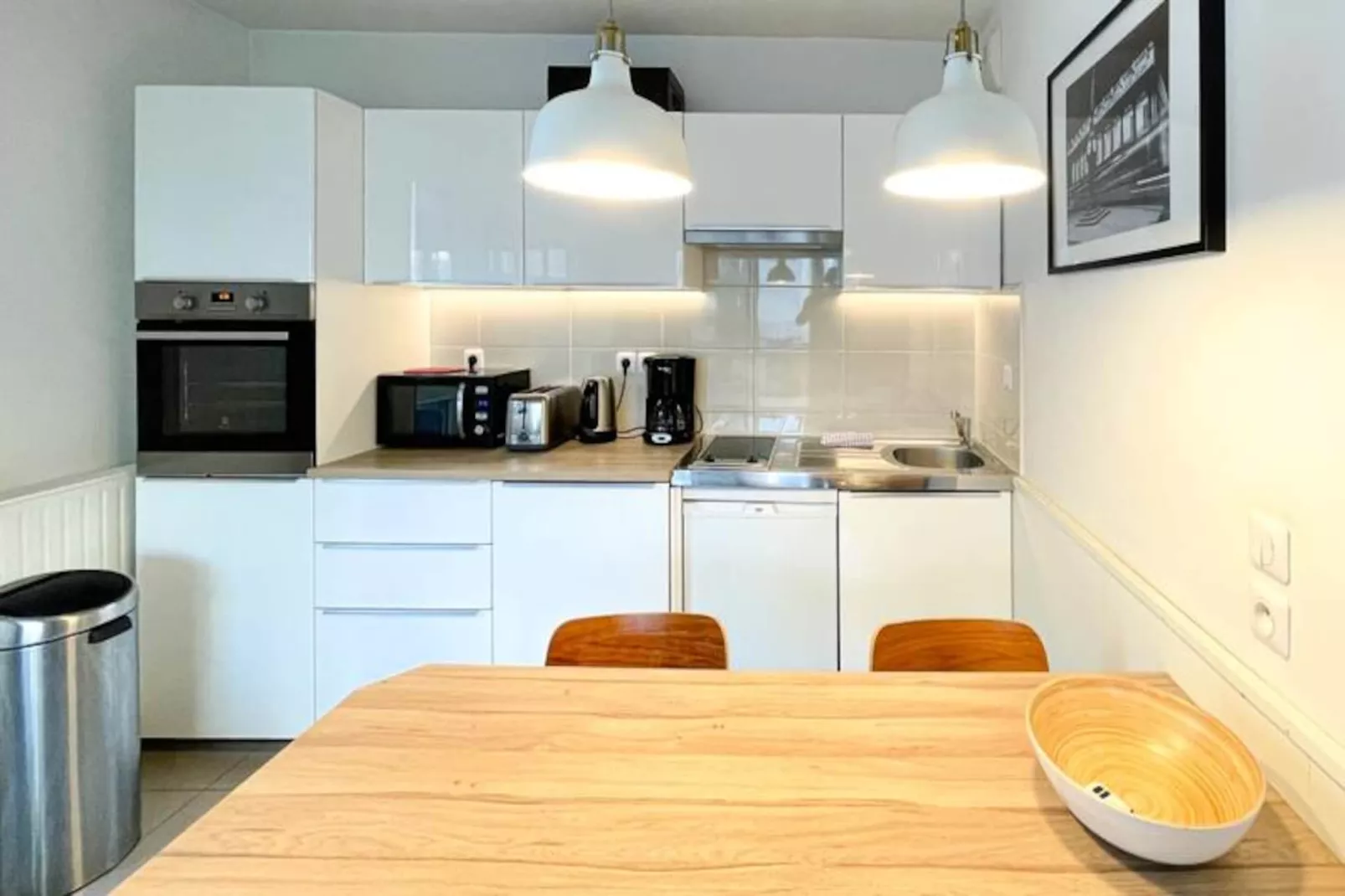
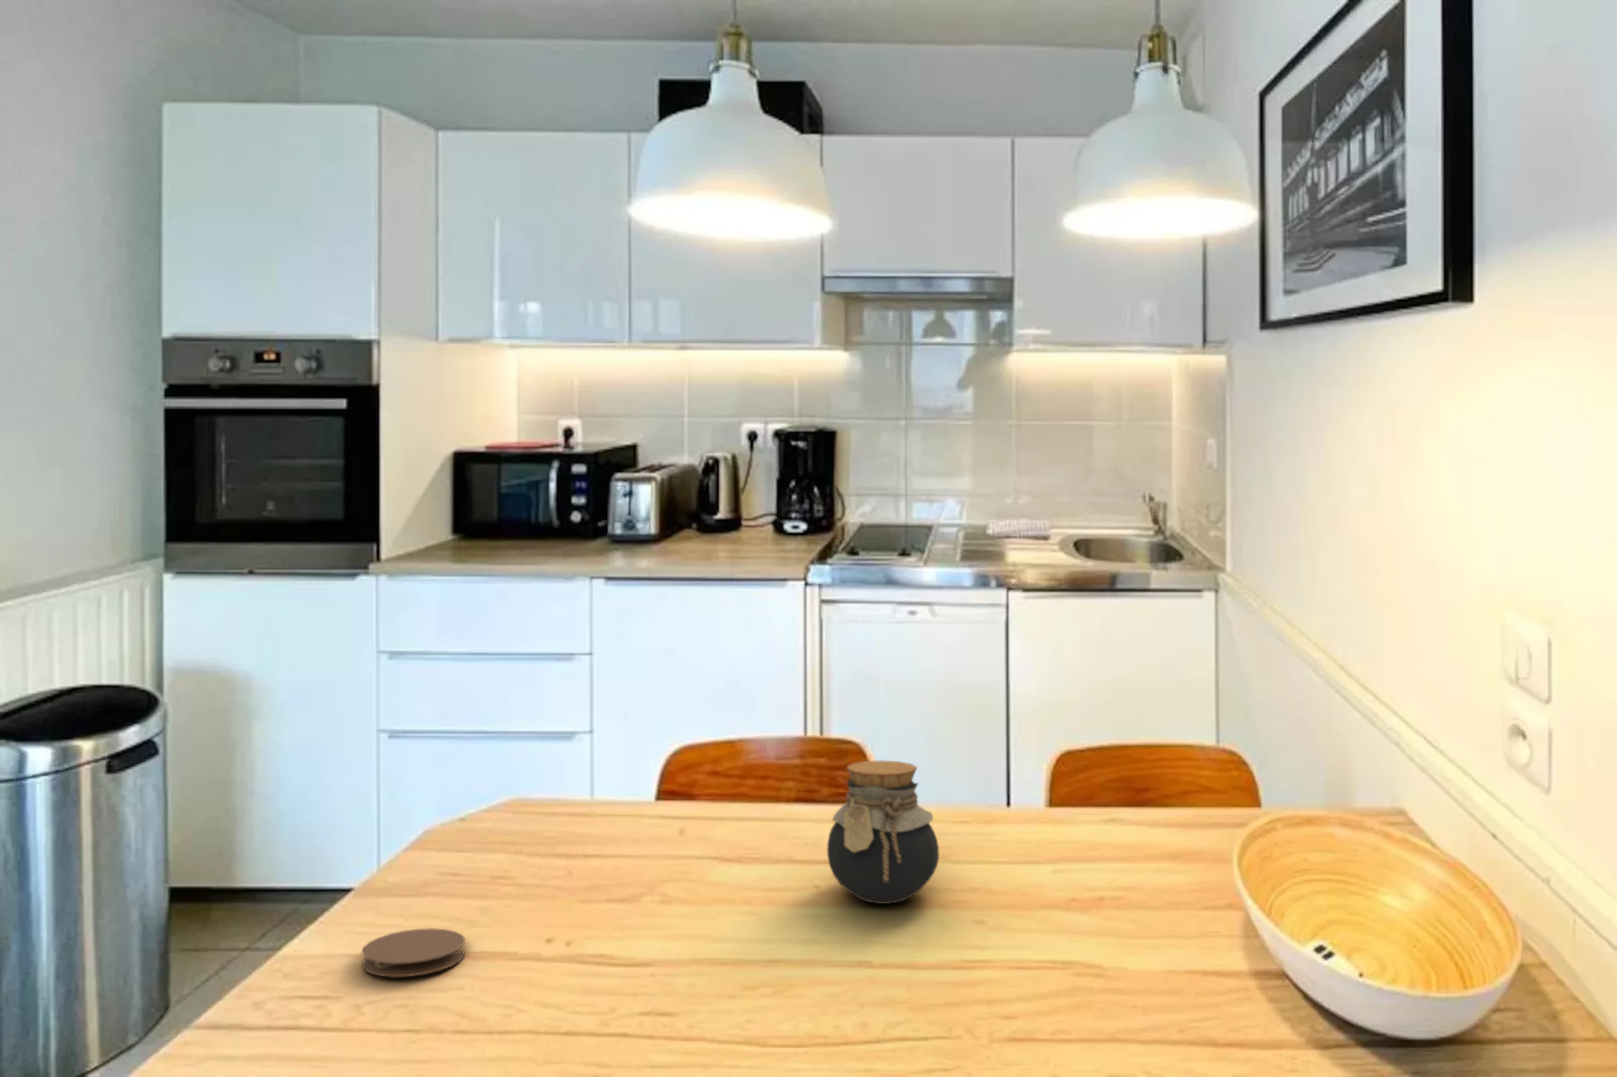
+ jar [827,760,940,905]
+ coaster [361,927,466,978]
